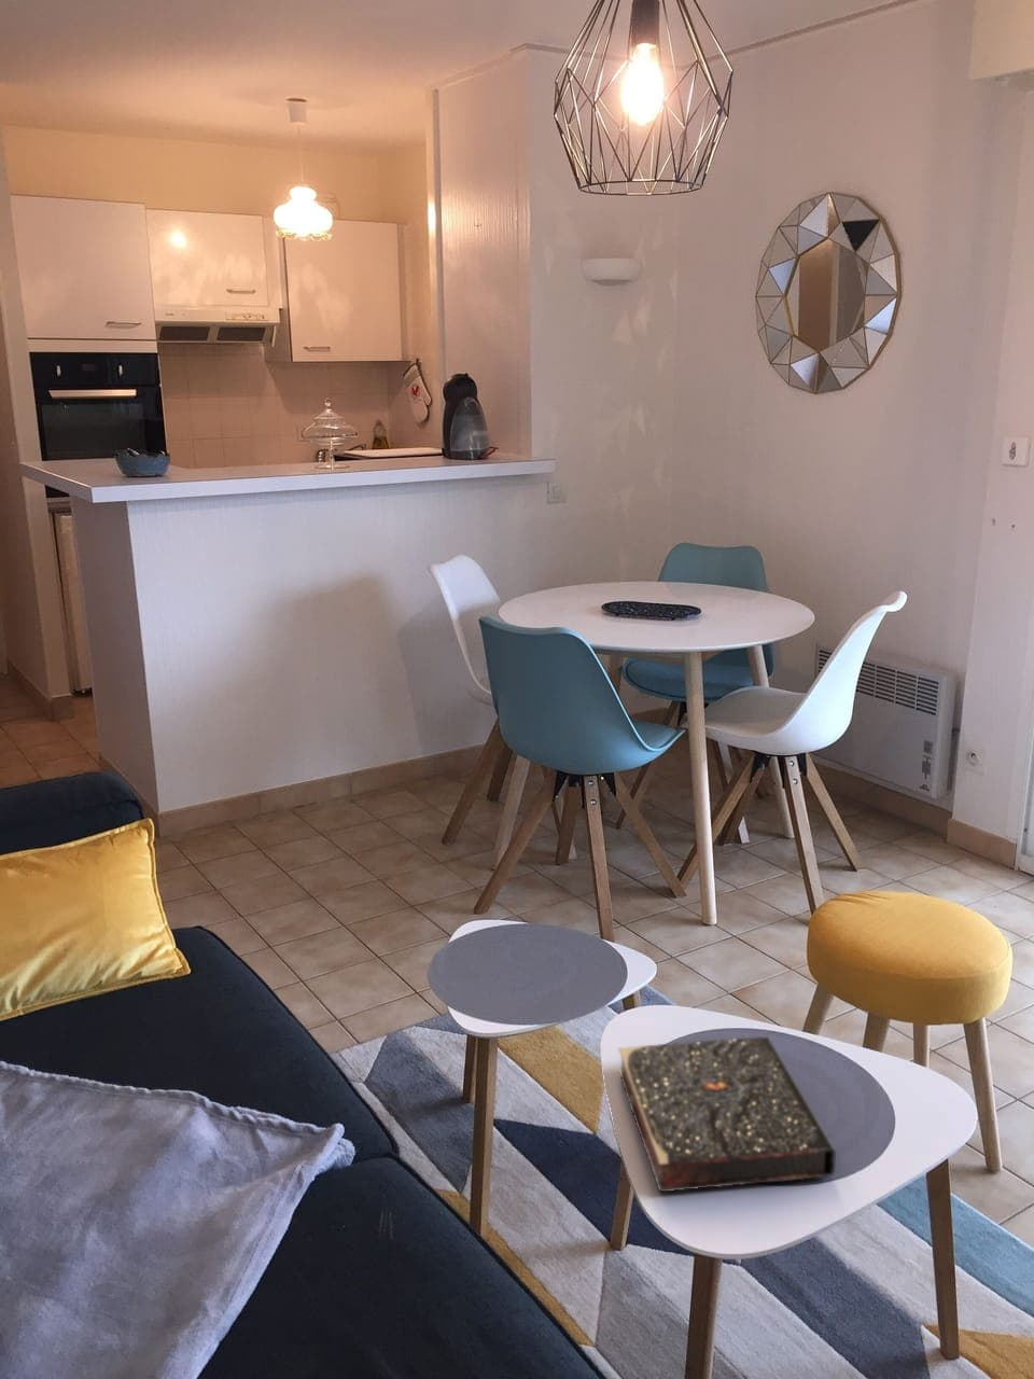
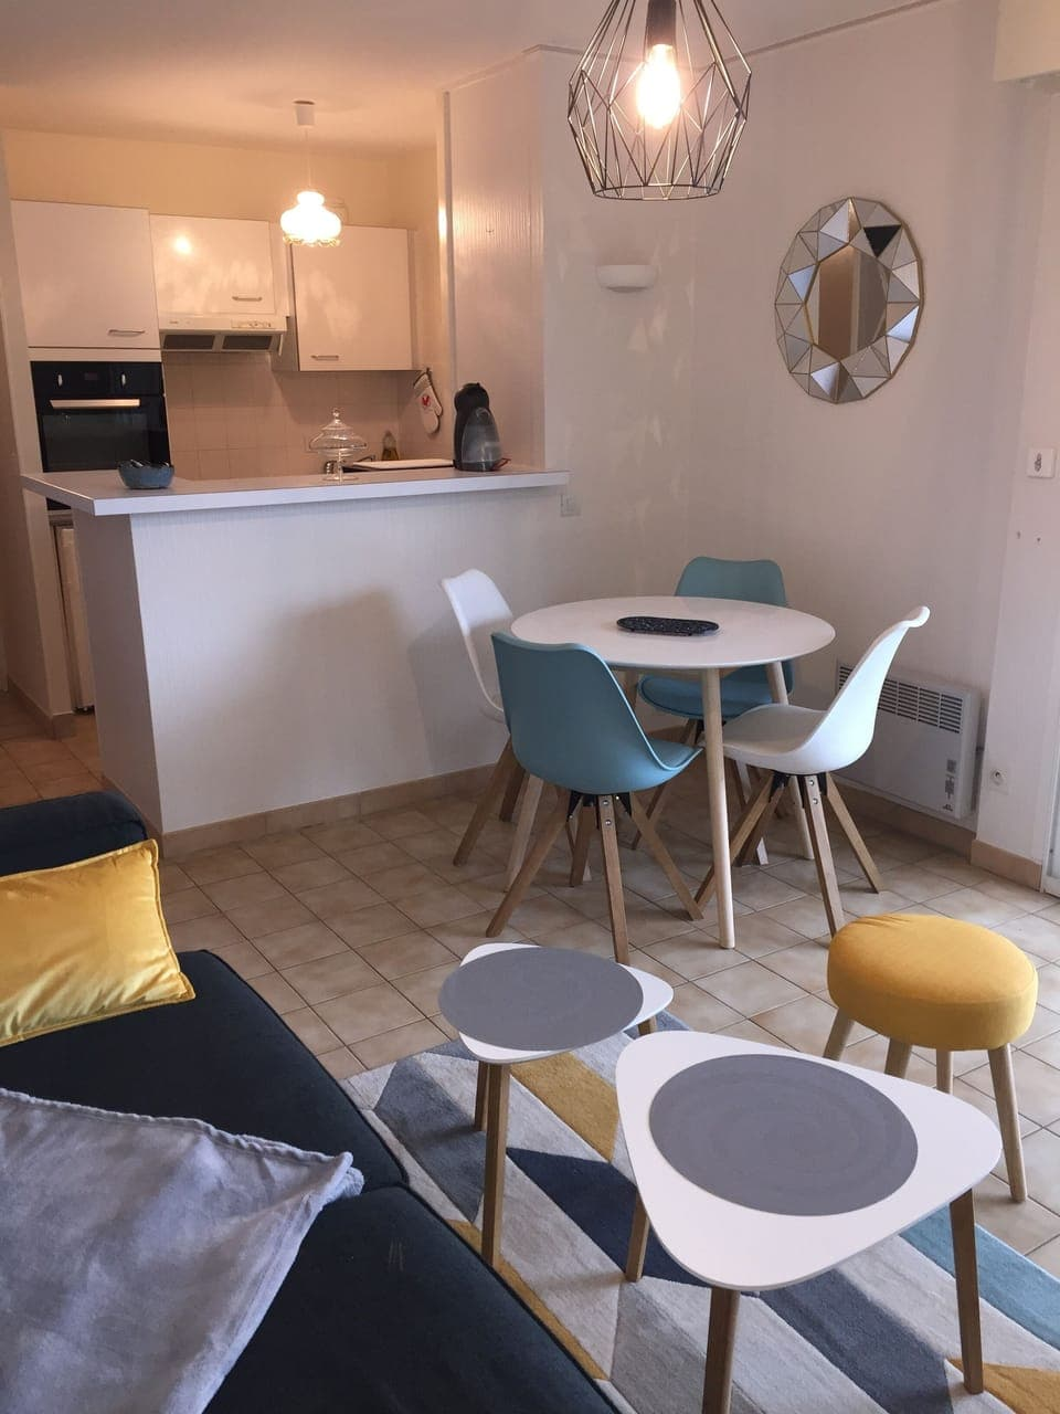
- book [617,1035,837,1193]
